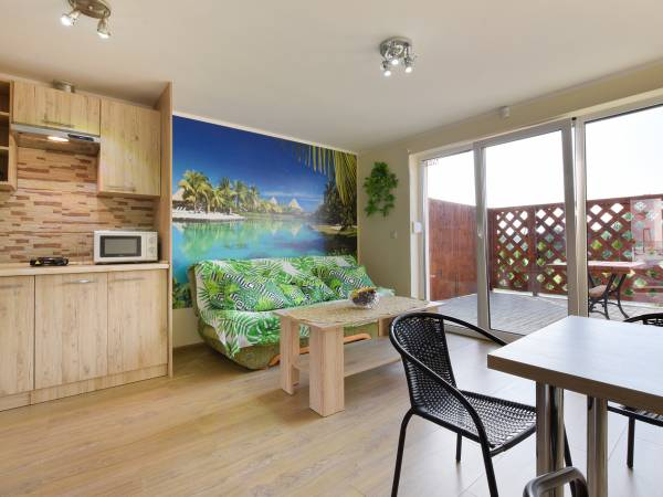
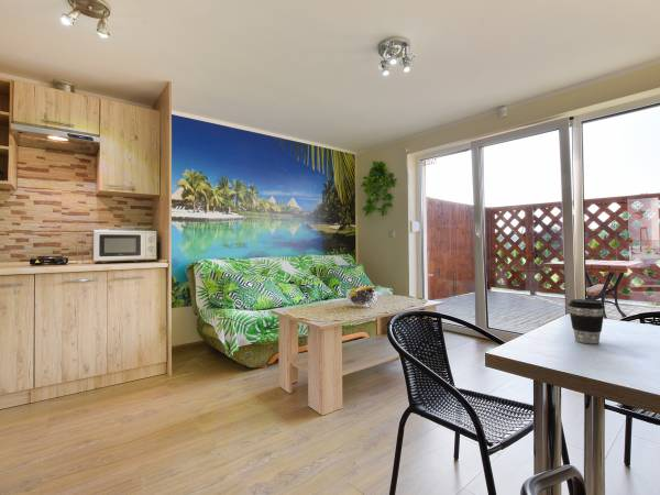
+ coffee cup [568,298,605,344]
